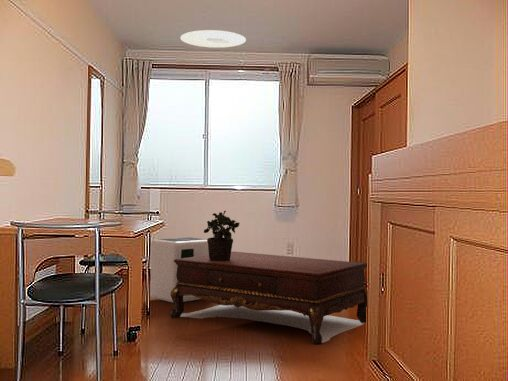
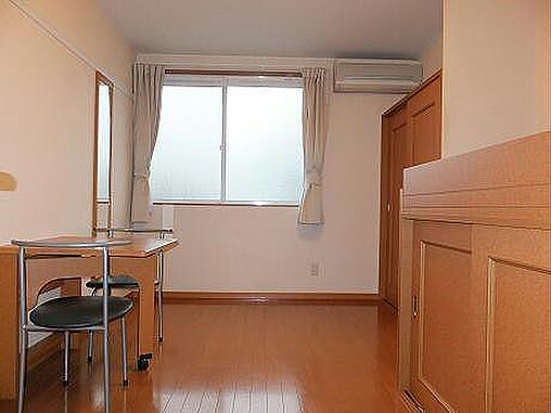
- potted plant [203,210,240,261]
- air purifier [149,236,209,304]
- ceiling light [179,29,247,49]
- coffee table [168,251,368,345]
